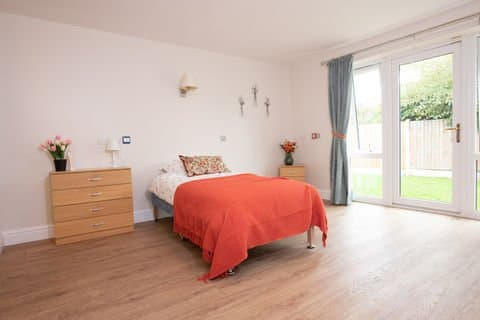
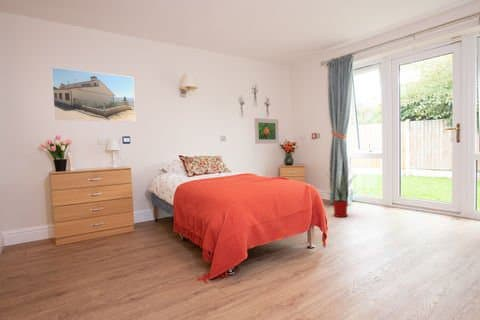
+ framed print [51,66,137,123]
+ house plant [320,166,357,218]
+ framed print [253,117,280,145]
